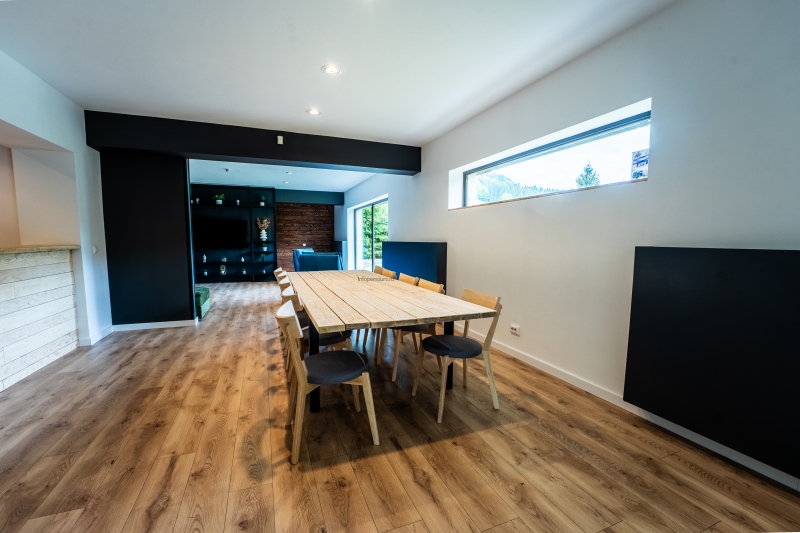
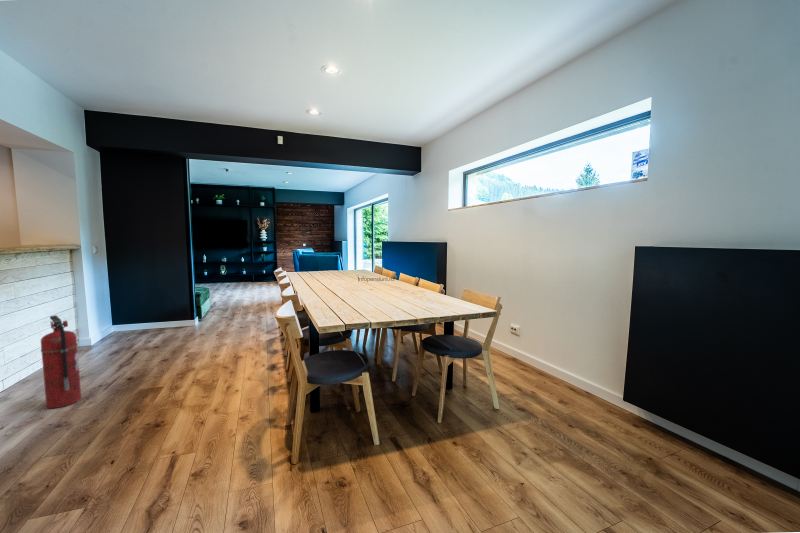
+ fire extinguisher [40,314,82,409]
